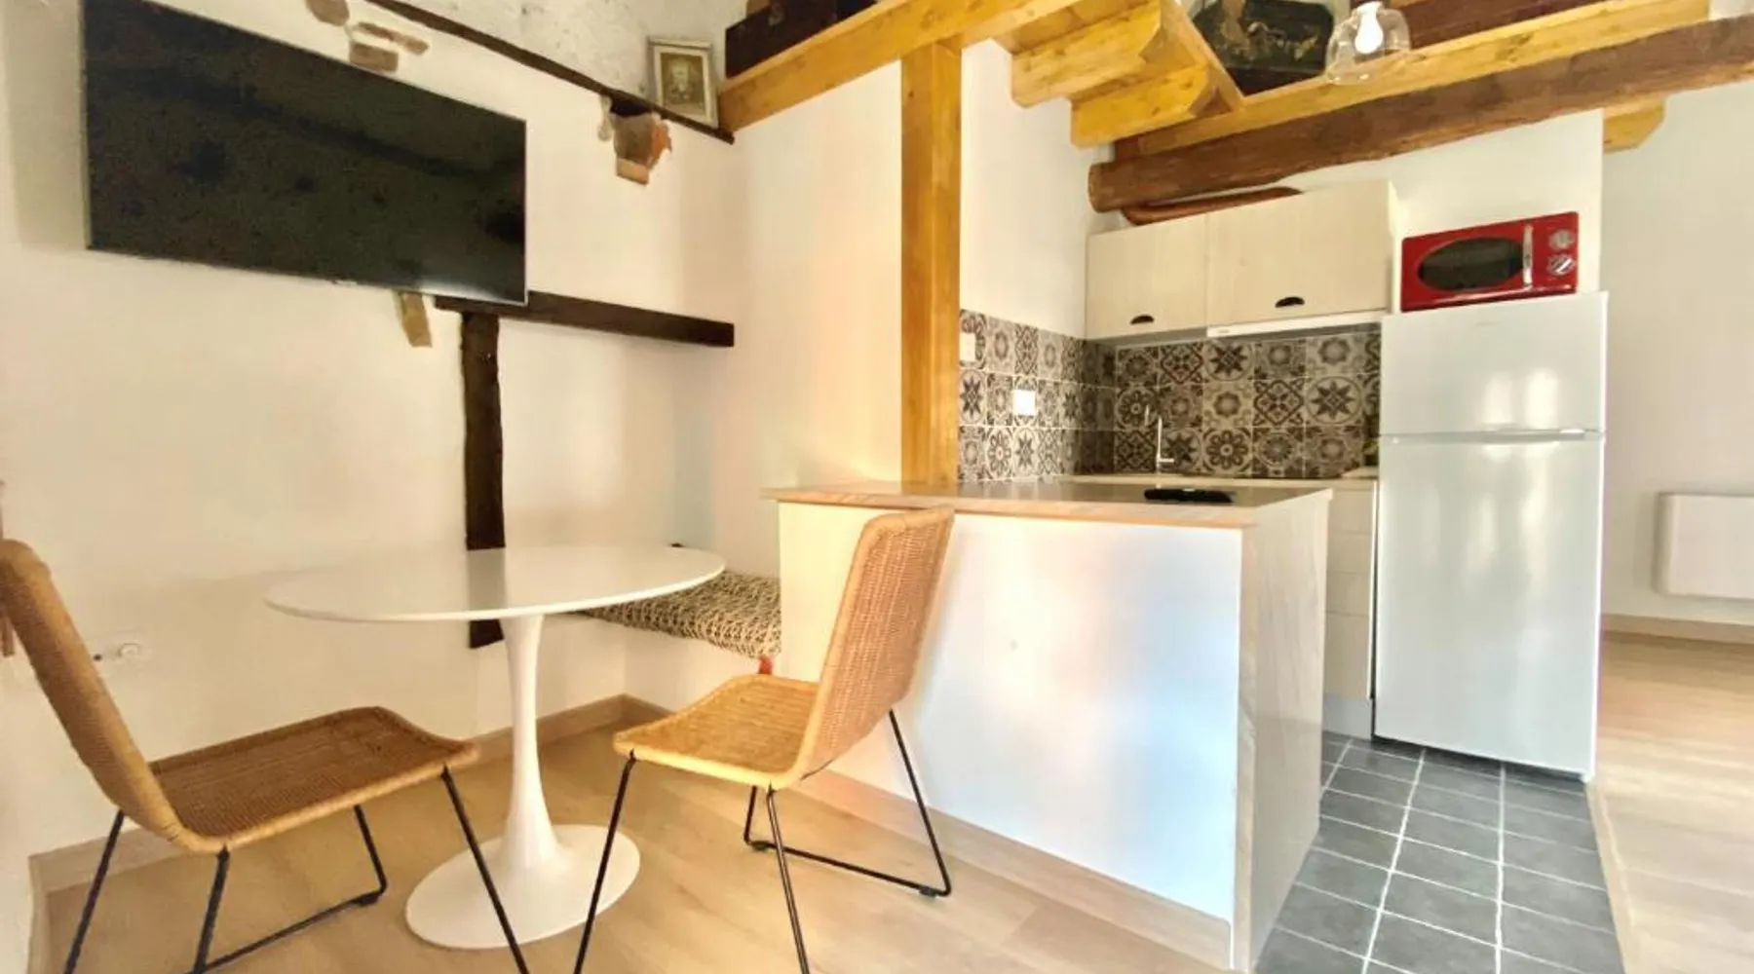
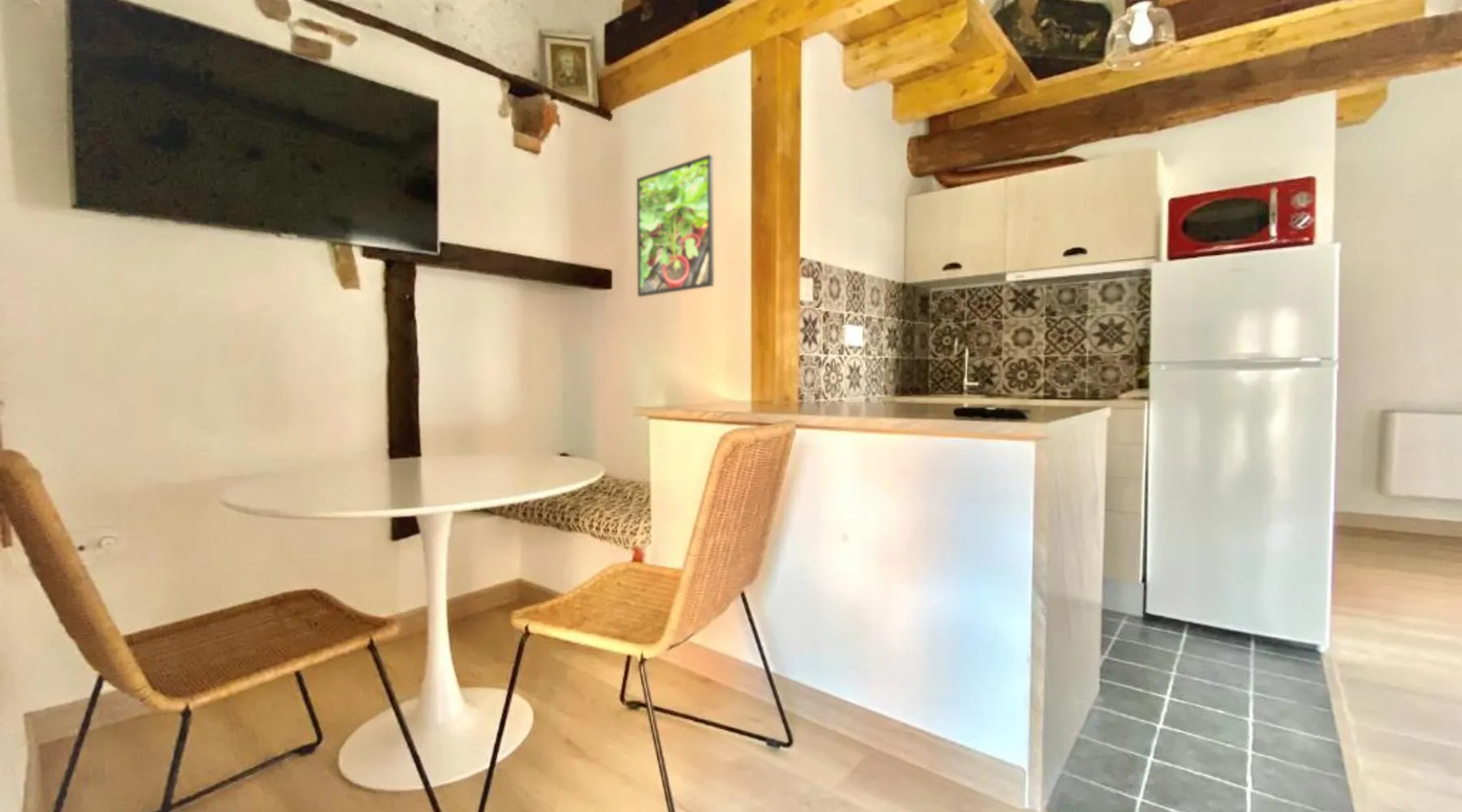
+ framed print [636,153,715,298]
